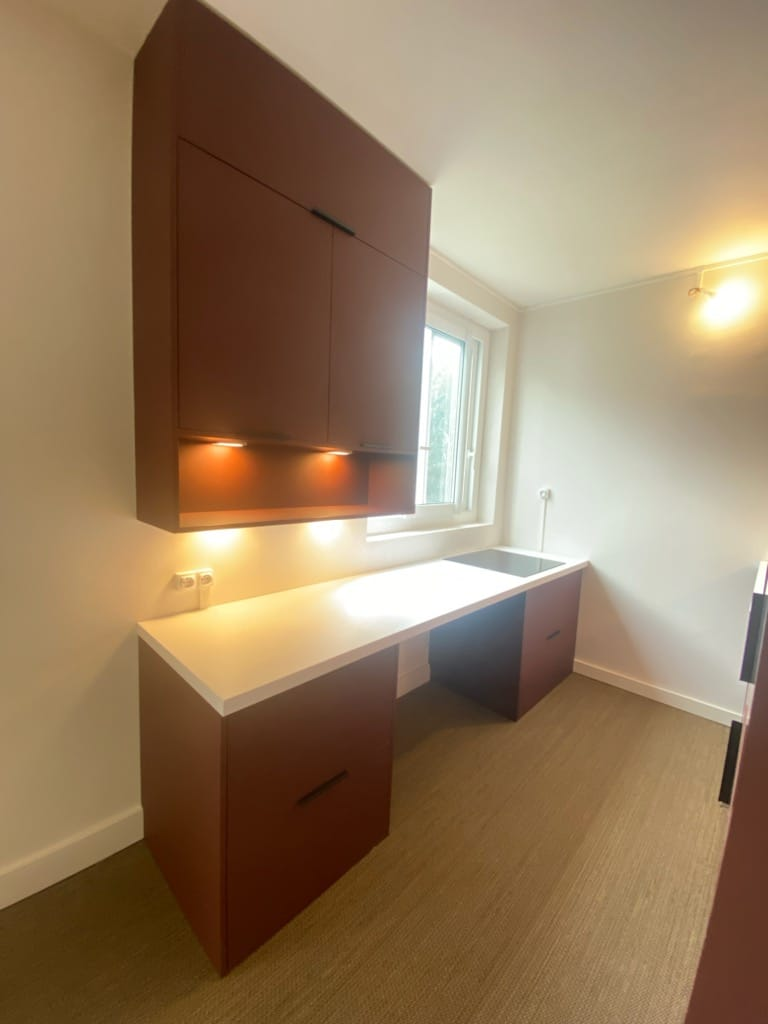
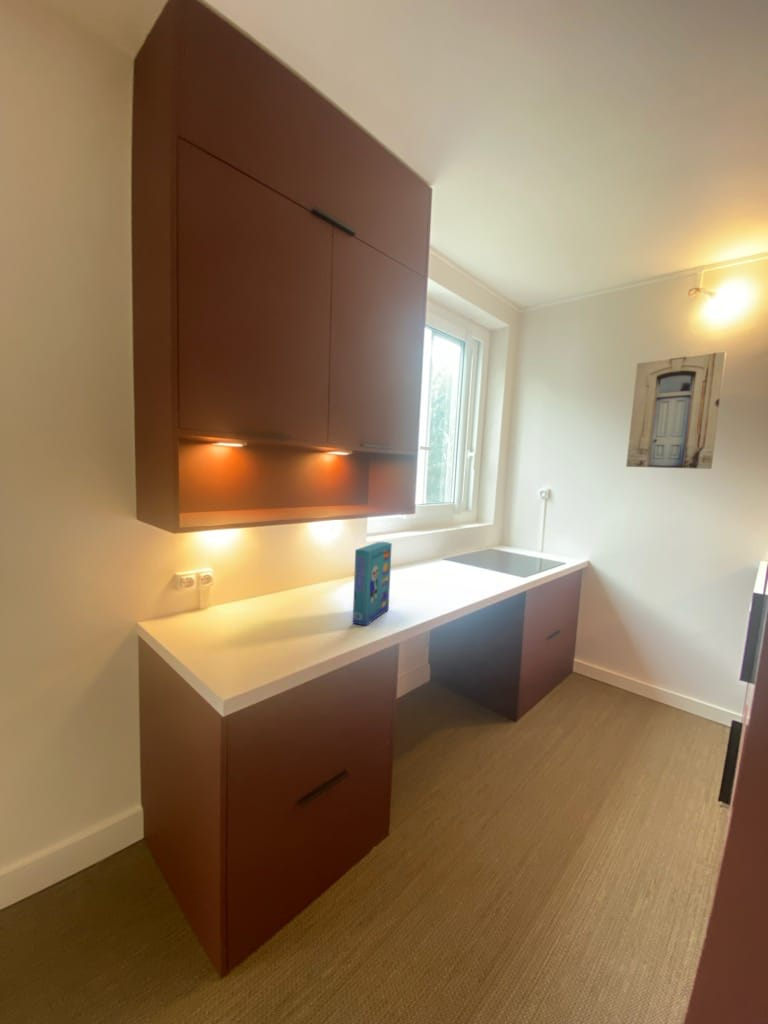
+ wall art [625,350,727,470]
+ cereal box [352,541,393,627]
